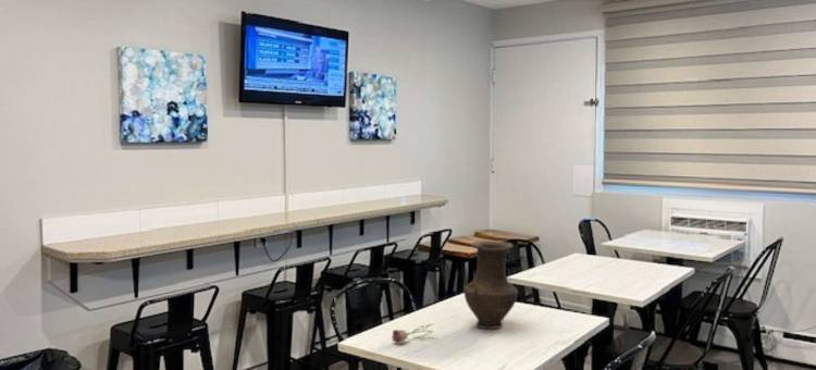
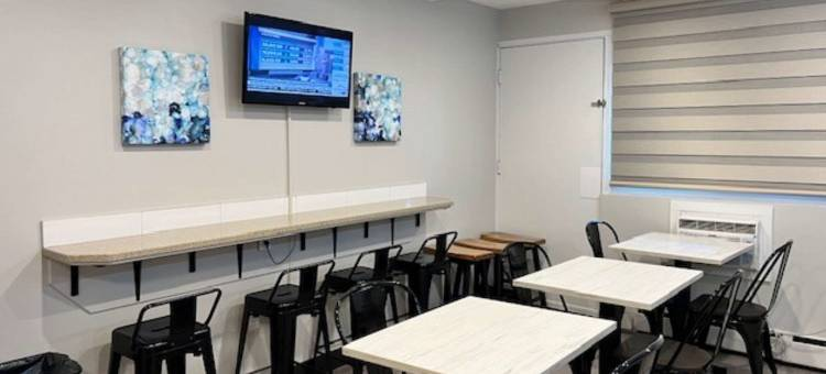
- vase [463,239,519,330]
- flower [391,323,434,345]
